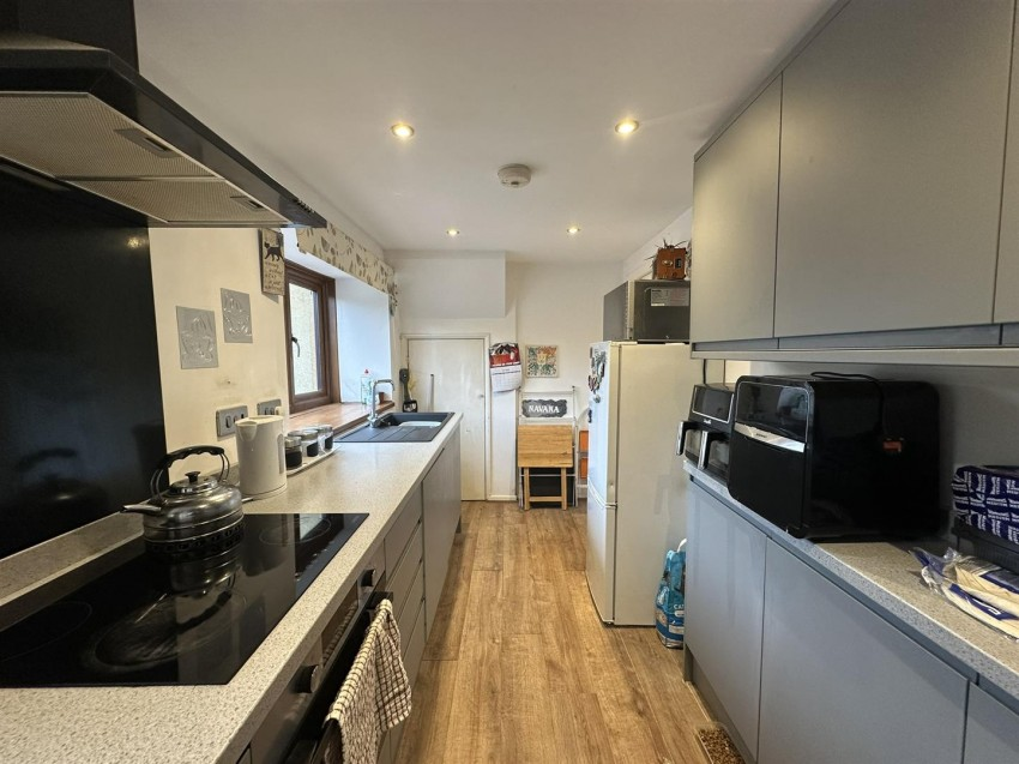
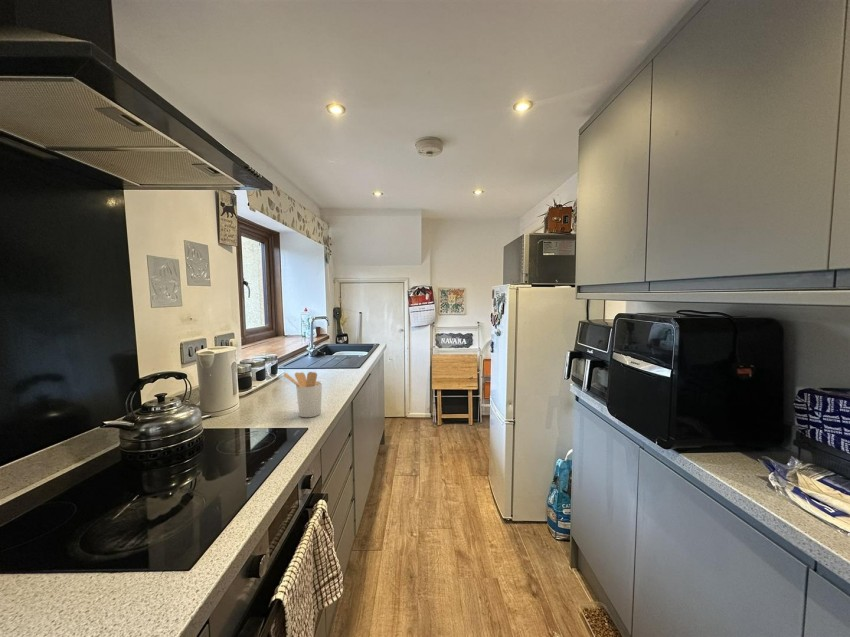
+ utensil holder [282,371,323,418]
